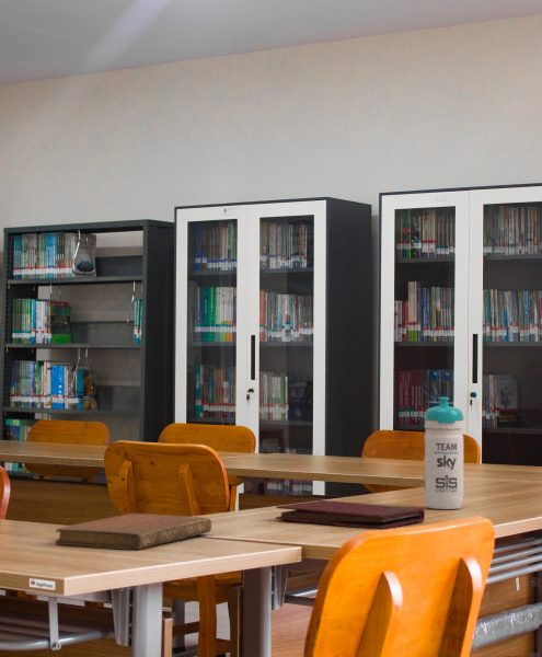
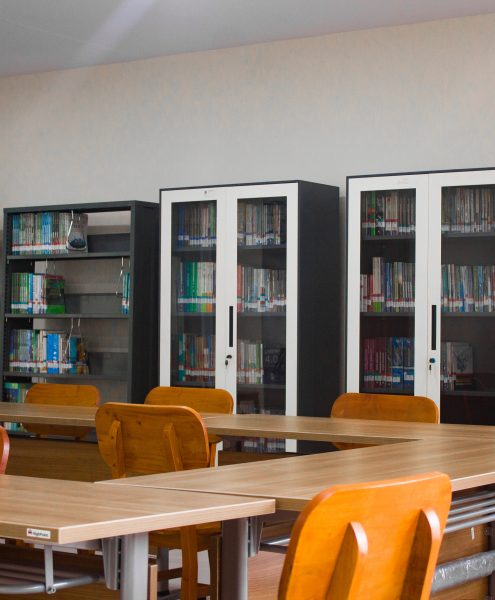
- notebook [54,512,212,551]
- water bottle [423,396,464,510]
- book [275,499,426,531]
